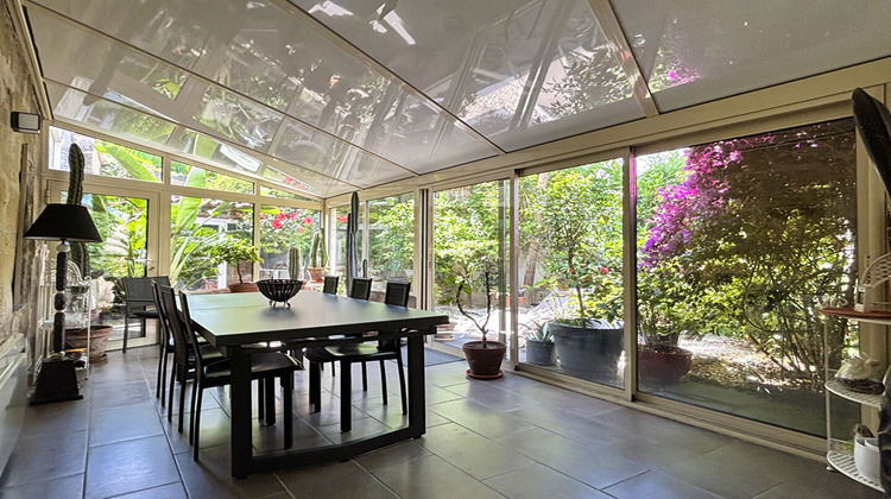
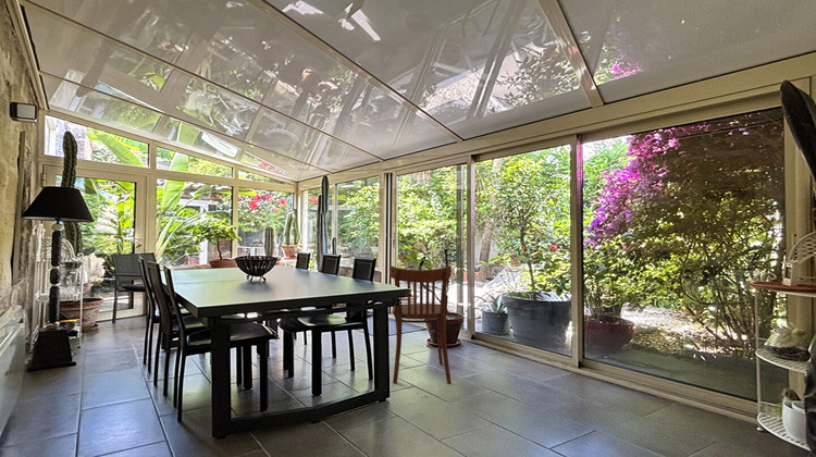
+ dining chair [388,264,453,385]
